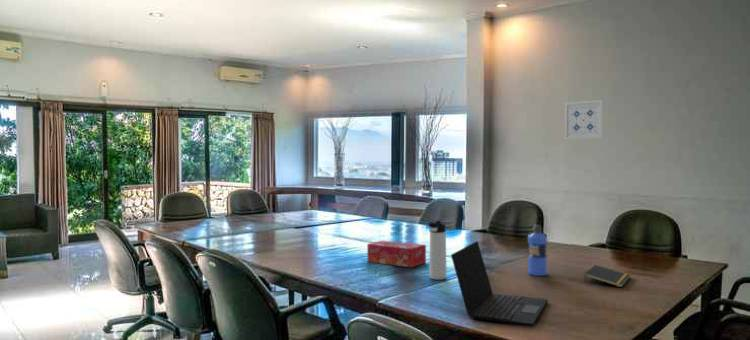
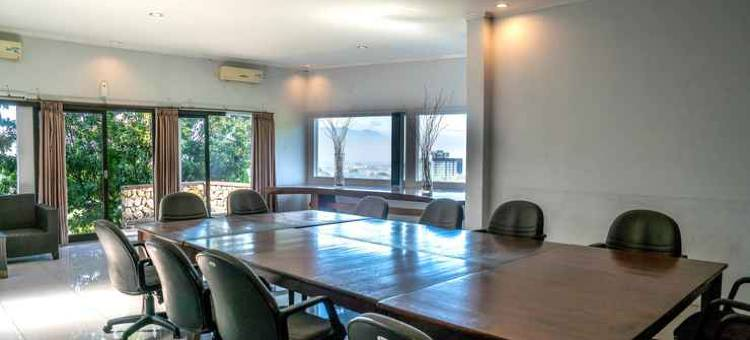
- wall art [564,99,604,140]
- notepad [583,264,631,288]
- water bottle [527,223,548,277]
- thermos bottle [427,220,448,281]
- tissue box [366,239,427,268]
- laptop [450,240,549,327]
